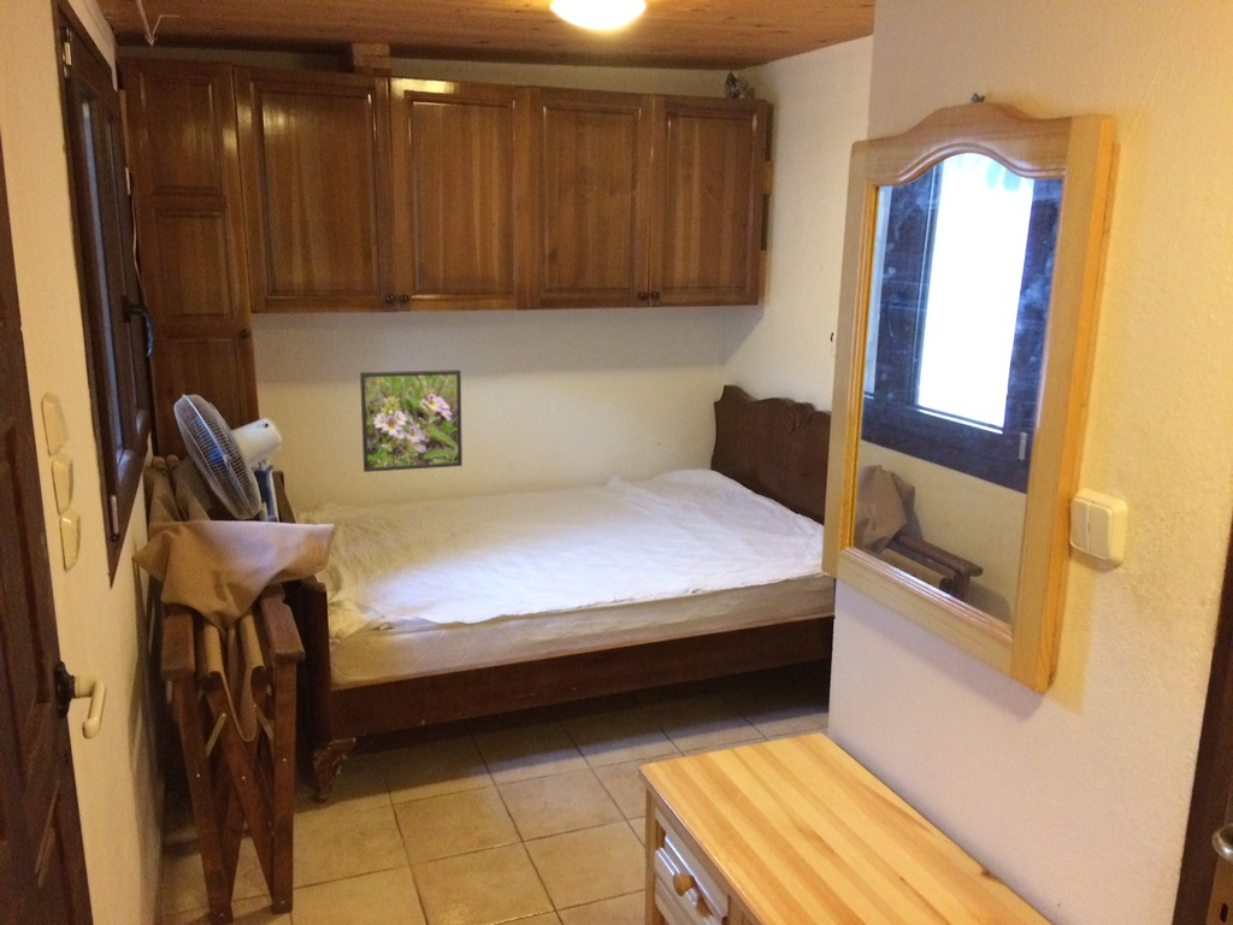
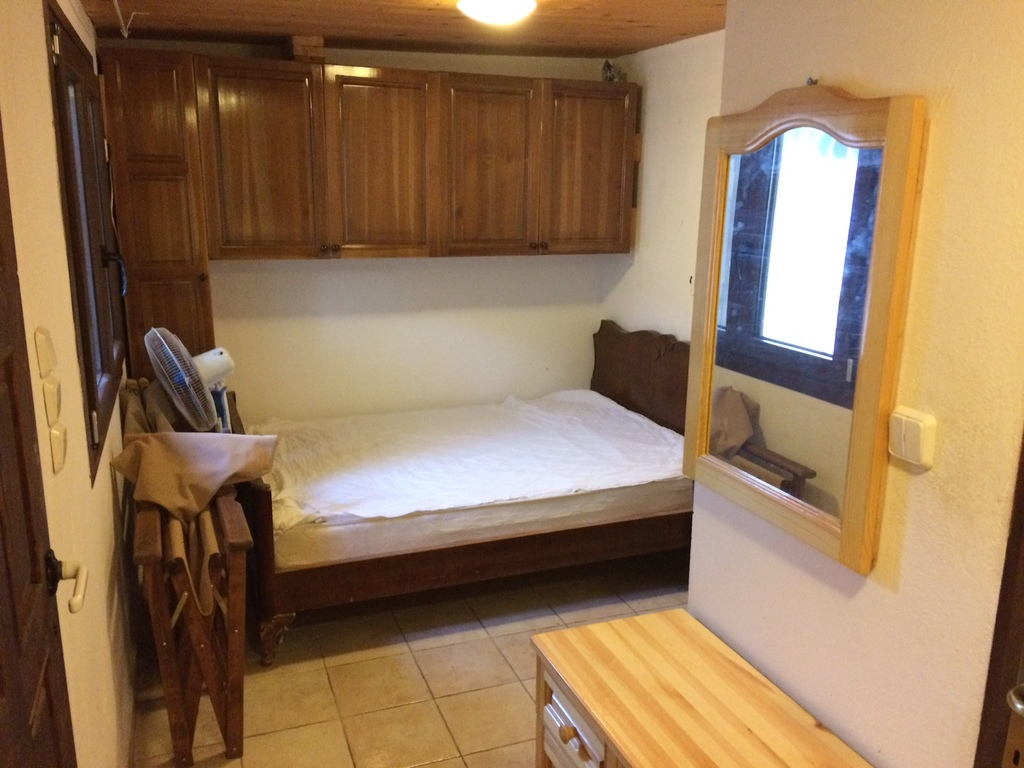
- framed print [359,369,464,473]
